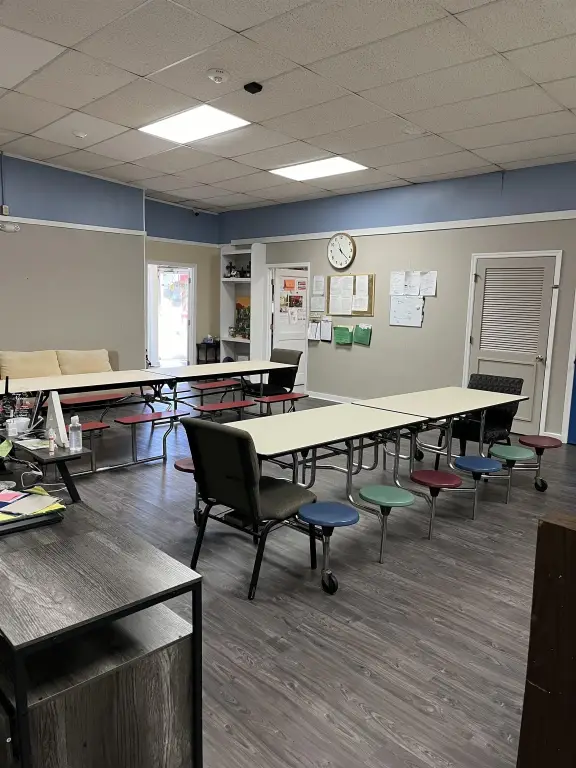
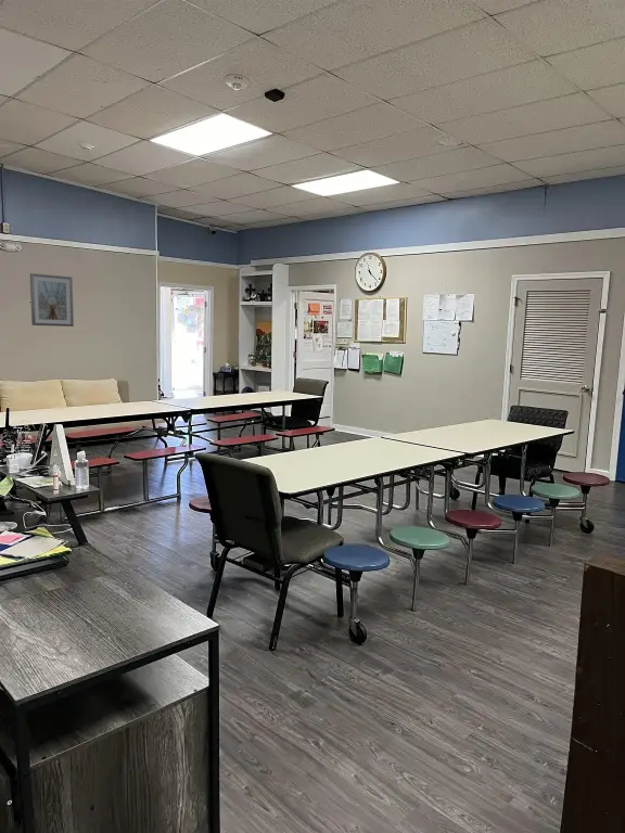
+ picture frame [29,272,75,328]
